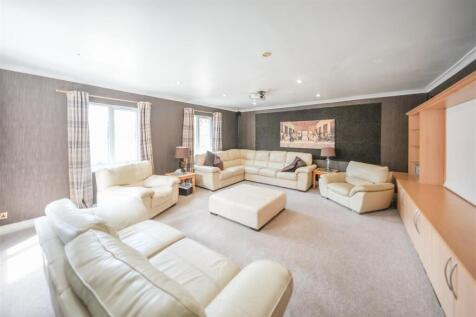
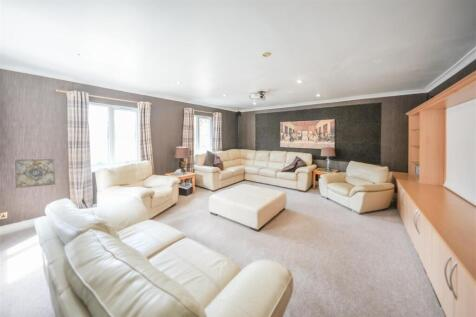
+ wall art [13,158,56,189]
